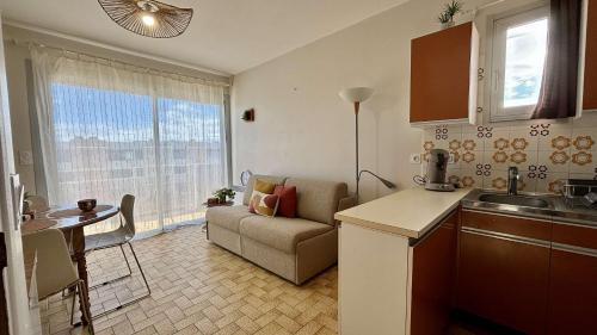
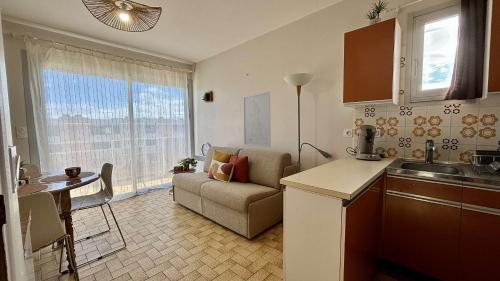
+ wall art [242,91,272,148]
